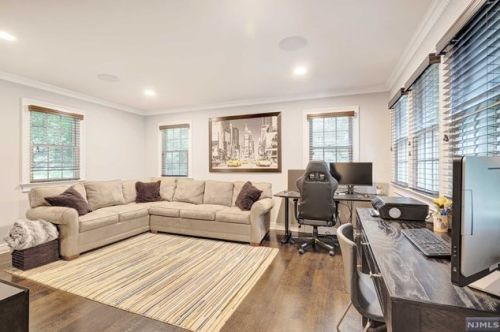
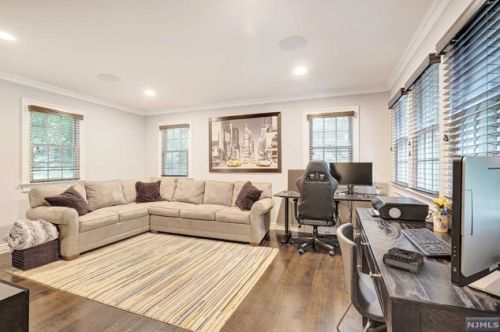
+ book [381,246,425,274]
